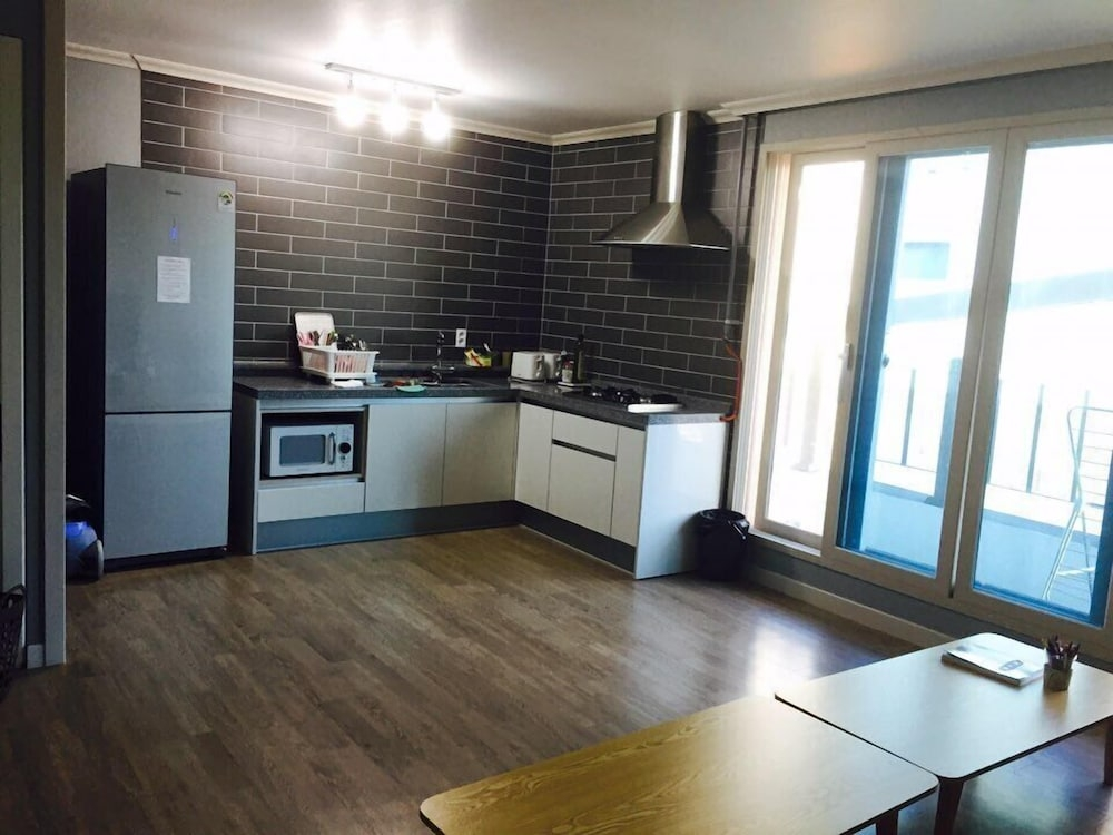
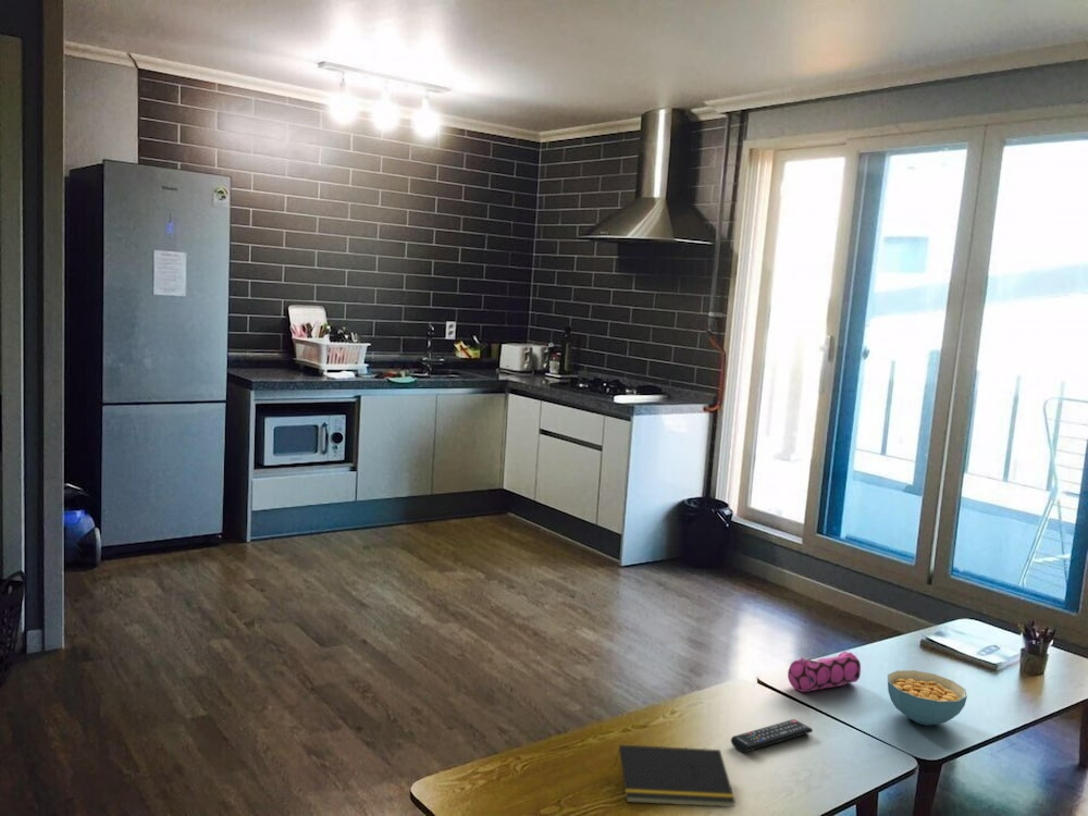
+ remote control [730,718,814,754]
+ notepad [614,744,737,808]
+ pencil case [787,651,862,693]
+ cereal bowl [887,669,968,726]
